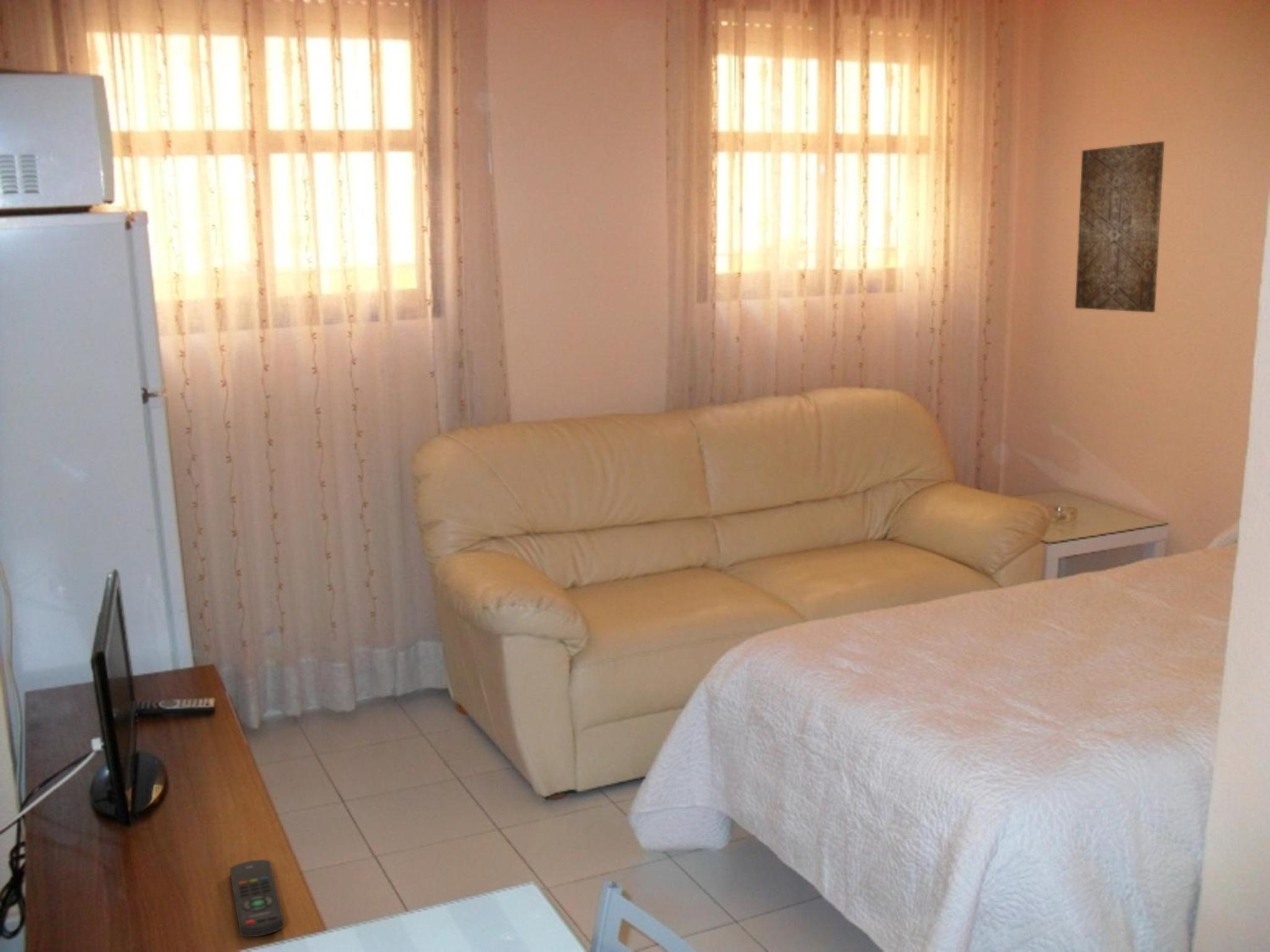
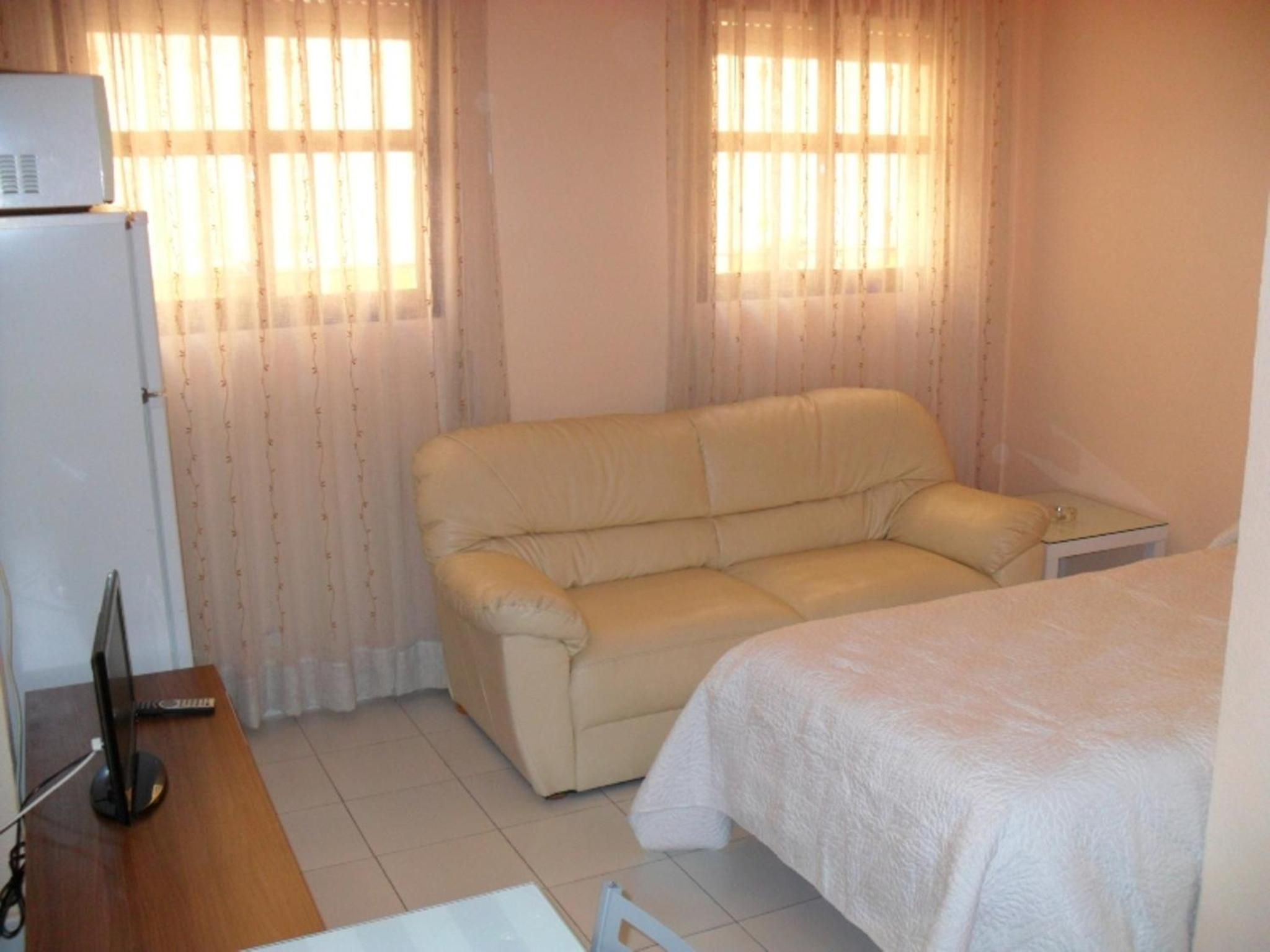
- remote control [229,859,285,938]
- wall art [1075,141,1165,313]
